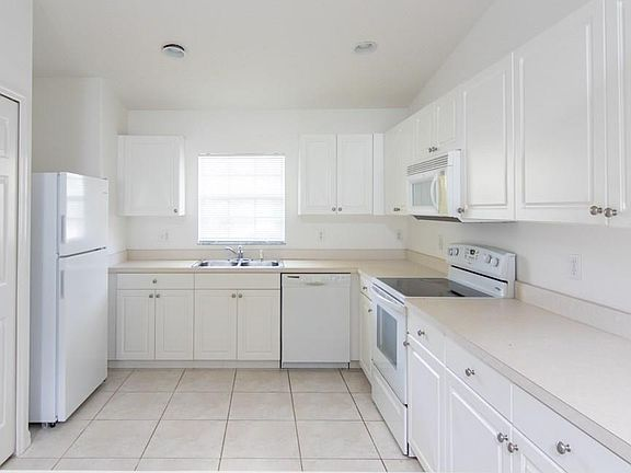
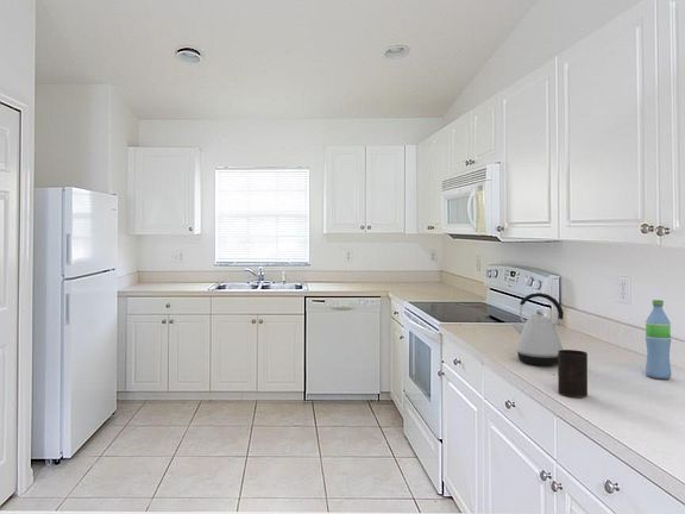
+ cup [557,349,589,399]
+ kettle [511,292,565,366]
+ water bottle [645,299,672,381]
